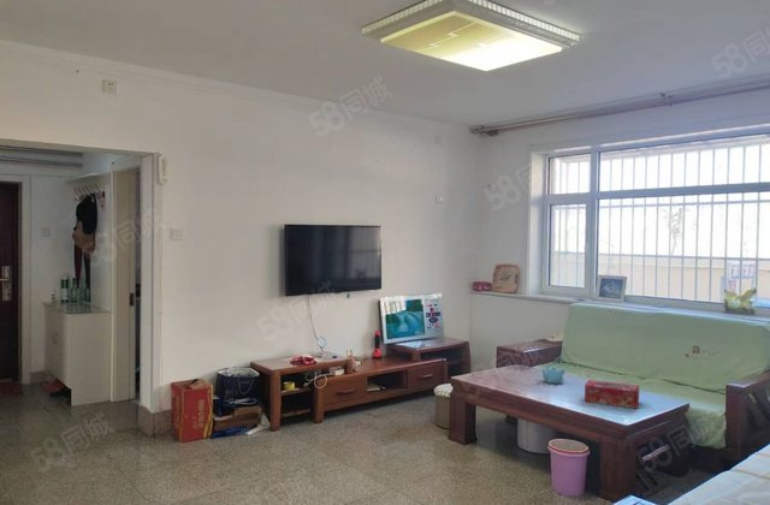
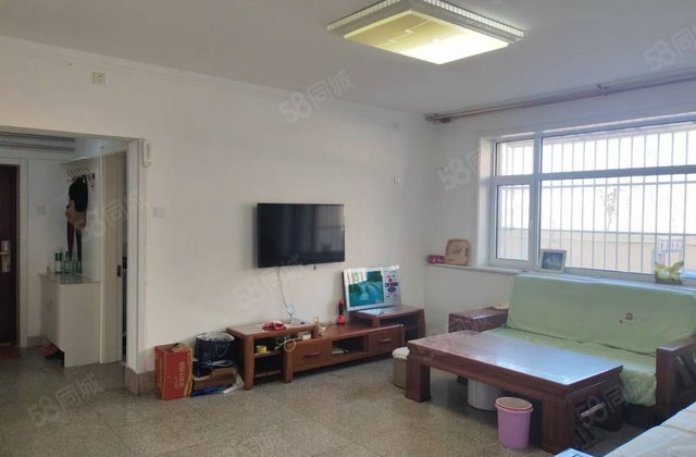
- teapot [540,363,567,385]
- tissue box [584,379,640,410]
